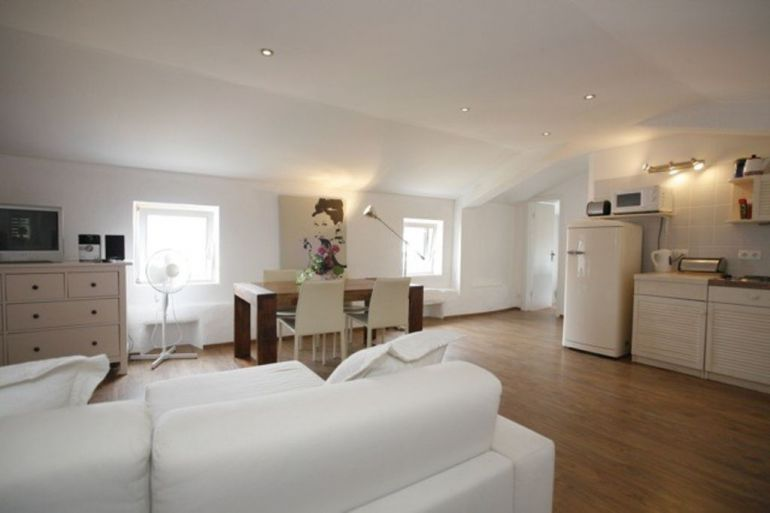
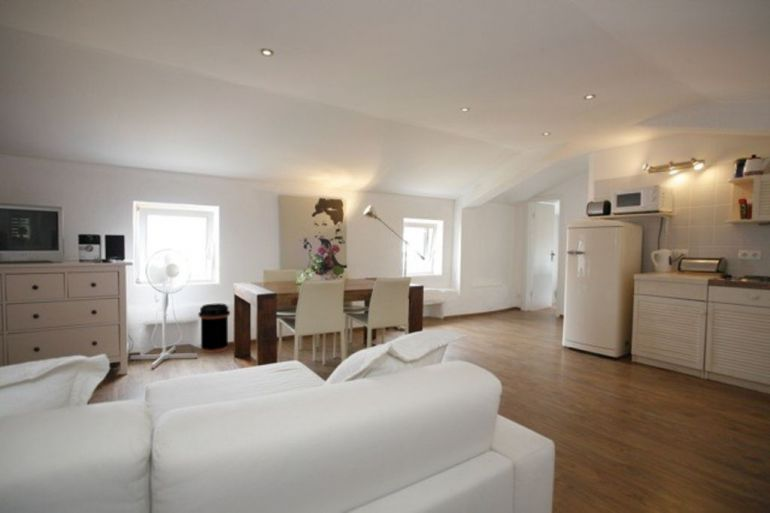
+ trash can [197,302,231,354]
